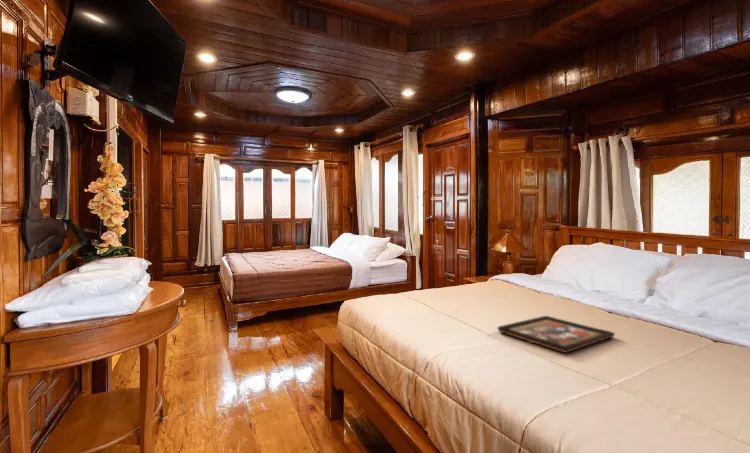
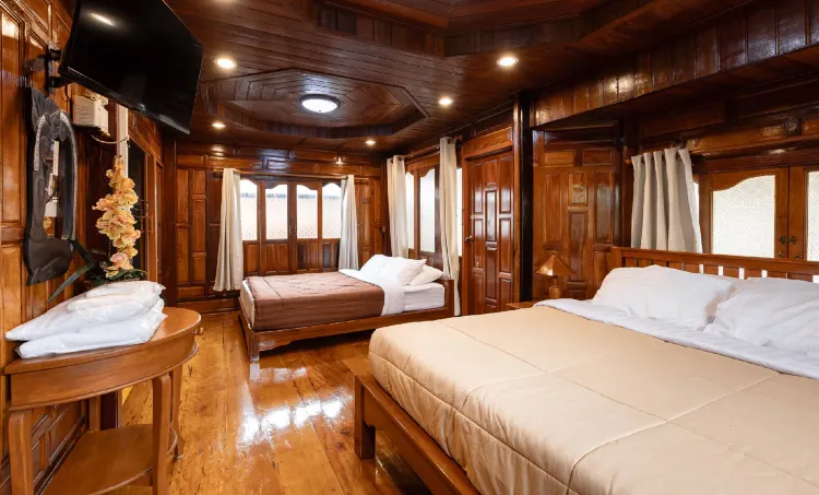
- decorative tray [497,315,616,354]
